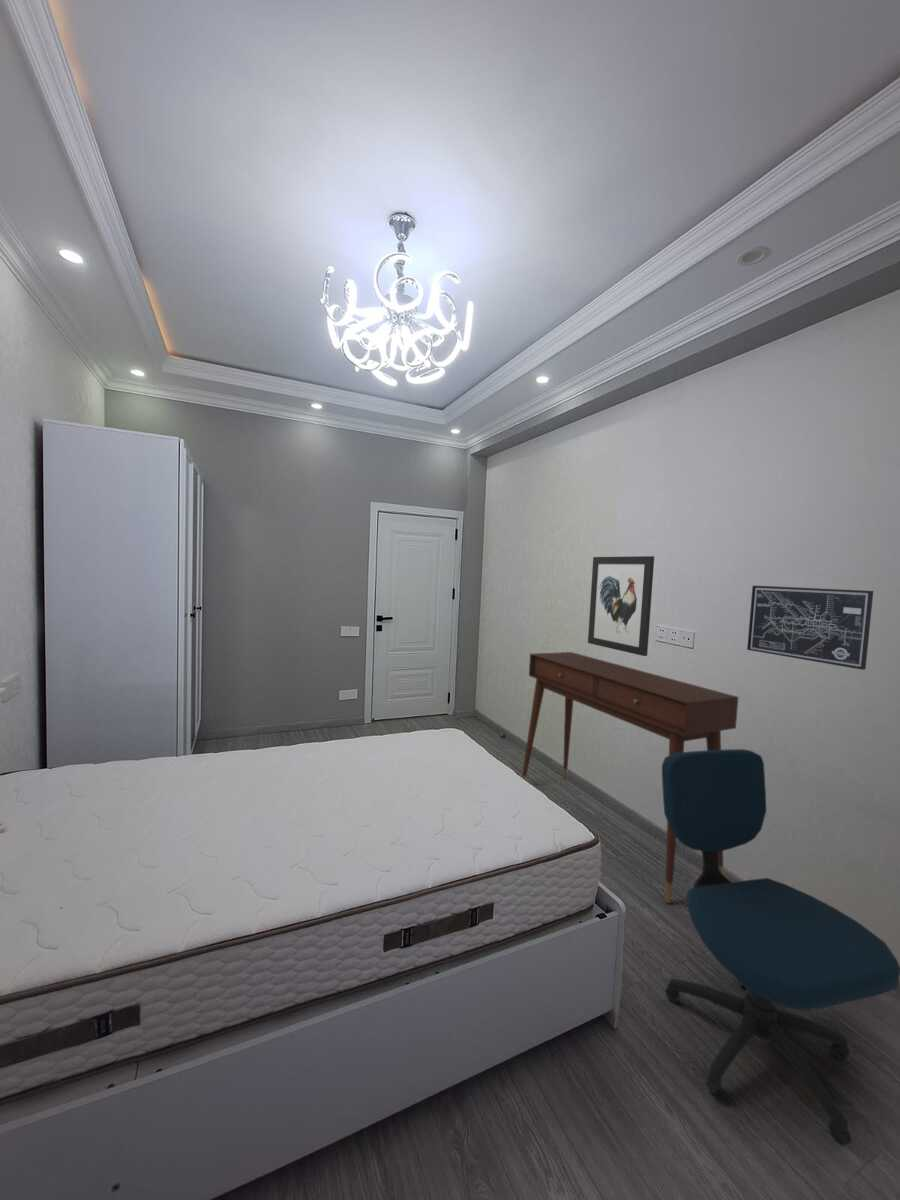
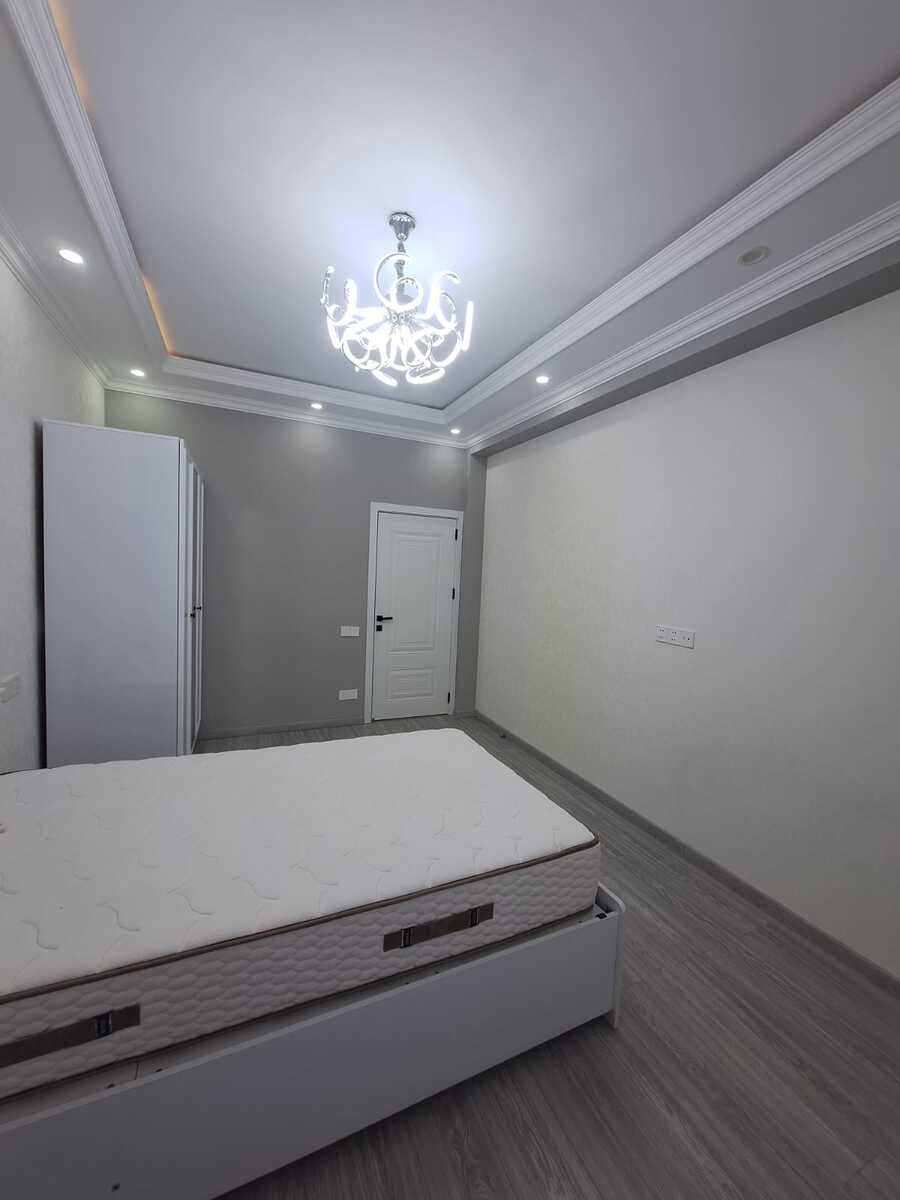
- desk [521,651,739,904]
- wall art [746,584,874,671]
- wall art [587,555,655,657]
- office chair [661,748,900,1147]
